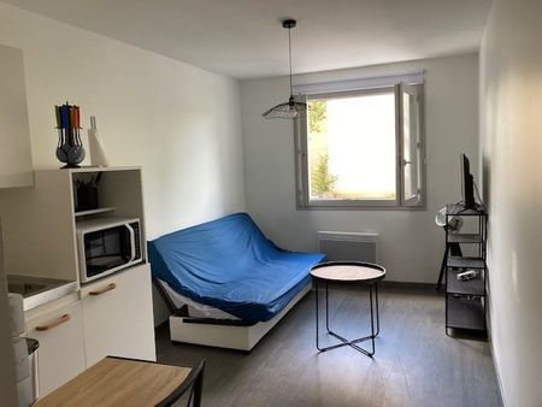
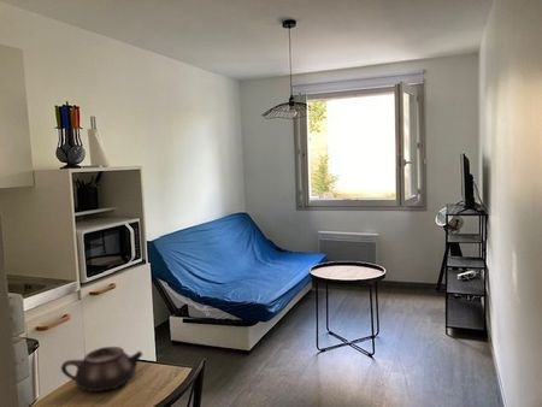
+ teapot [60,346,143,393]
